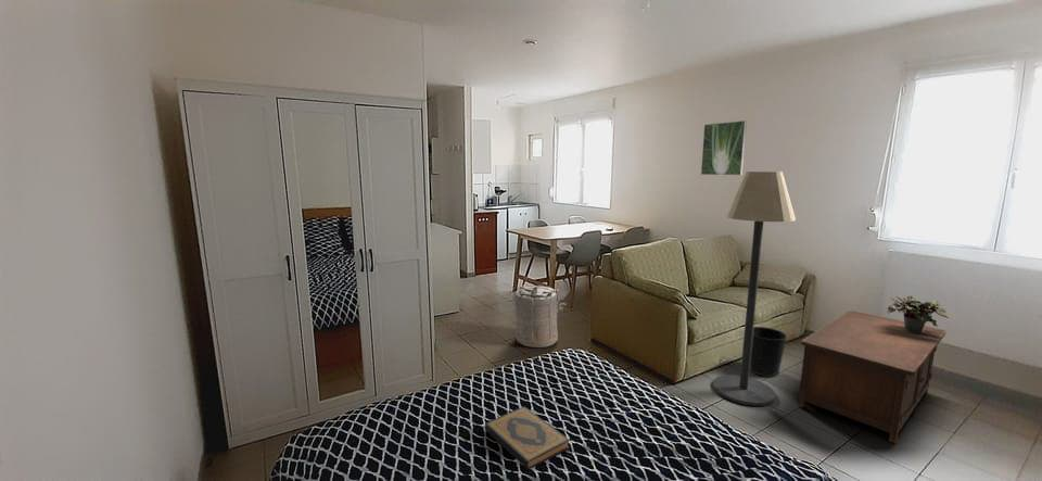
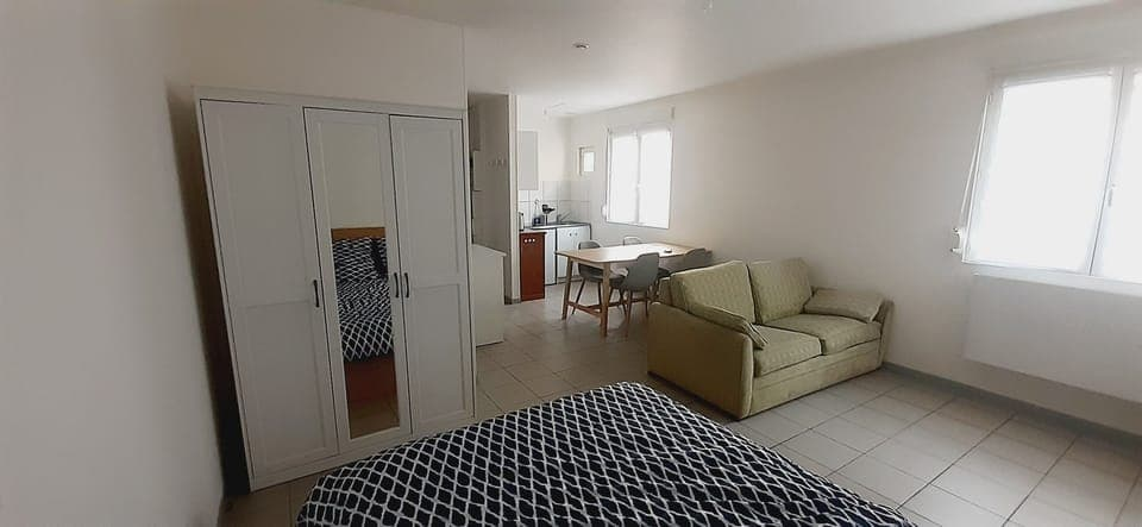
- cabinet [797,309,946,444]
- hardback book [484,405,571,470]
- laundry hamper [514,284,568,349]
- floor lamp [712,170,797,407]
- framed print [700,119,748,176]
- potted plant [887,294,952,333]
- wastebasket [749,326,788,378]
